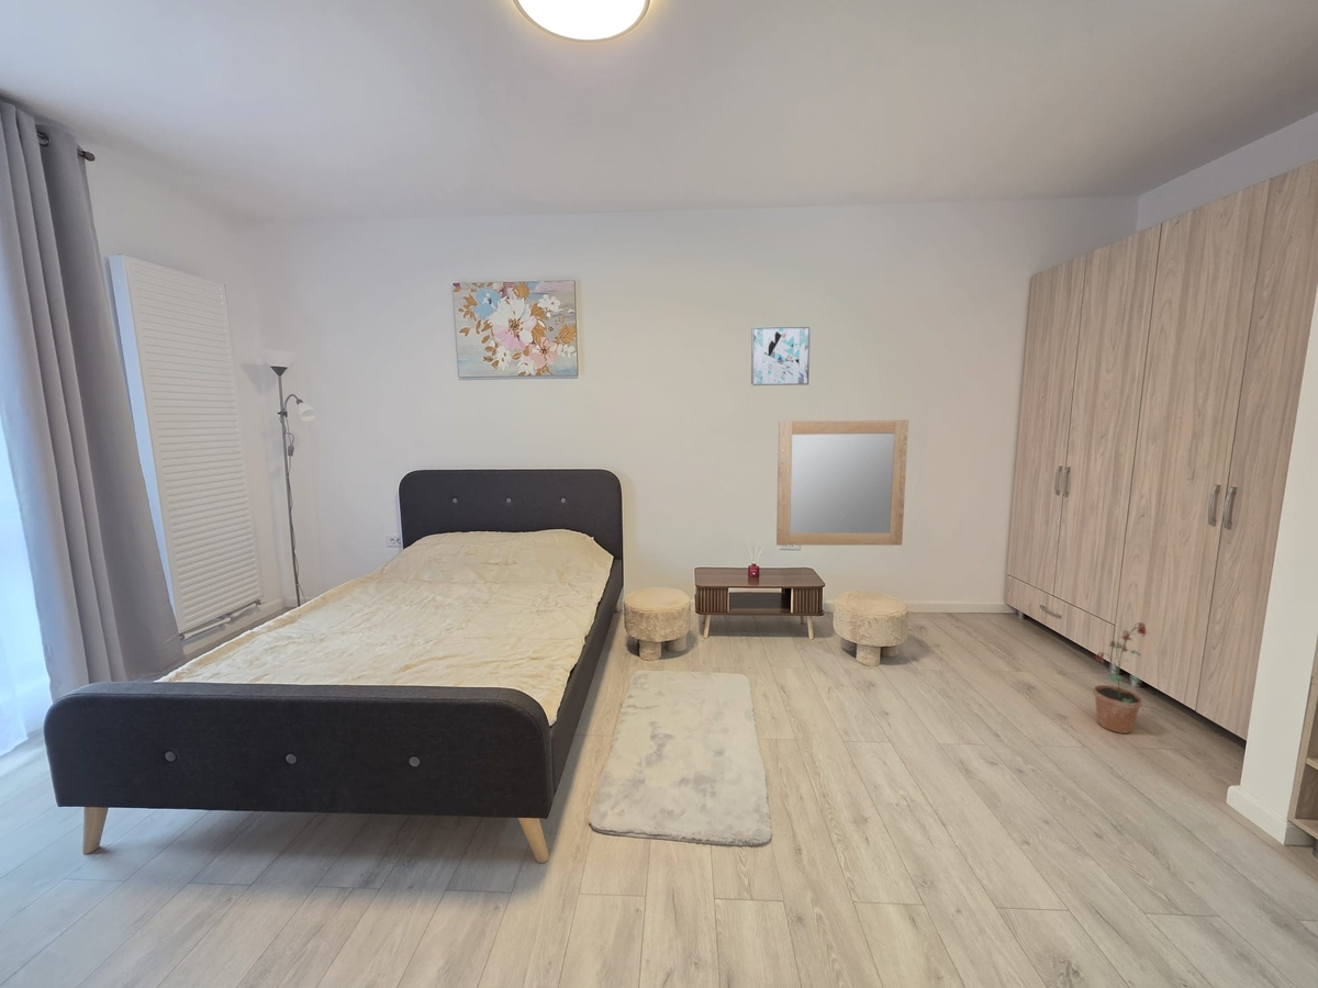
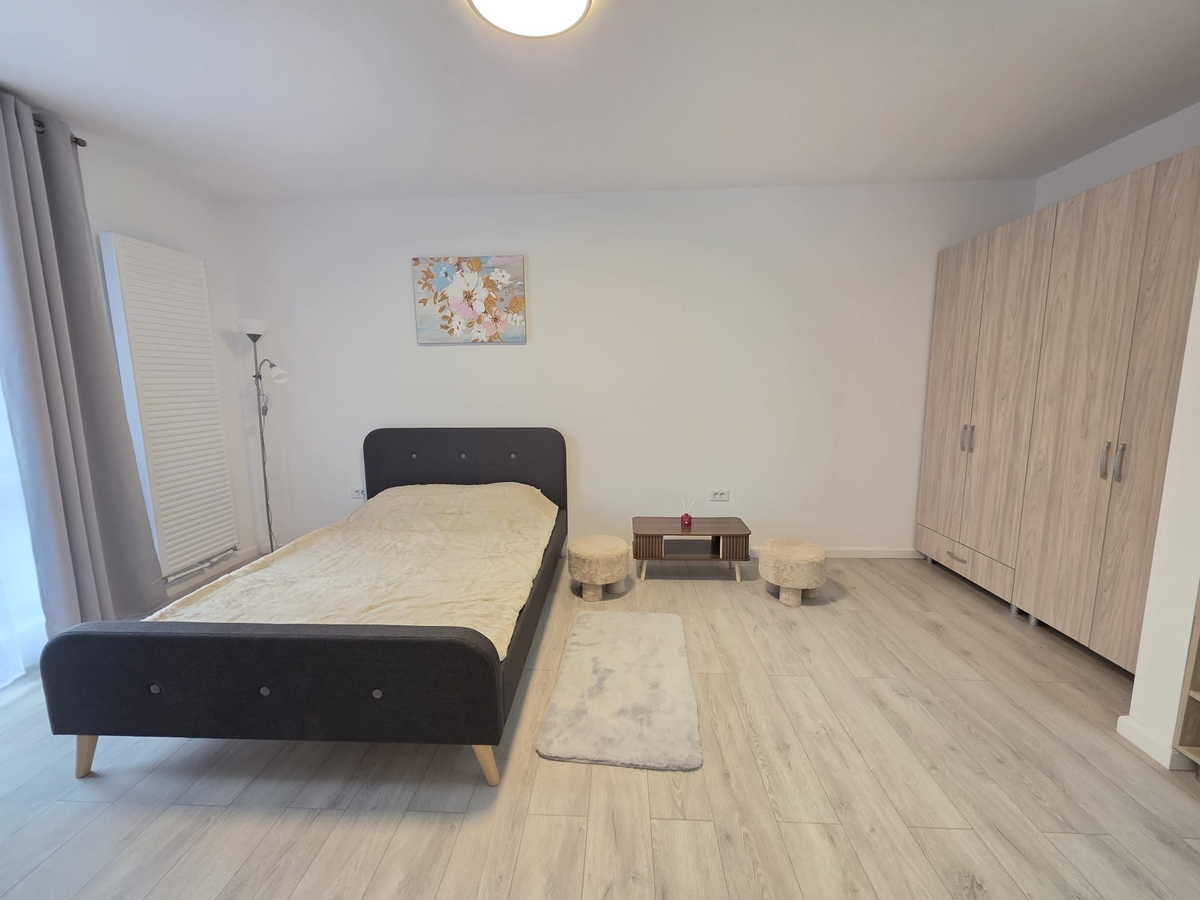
- wall art [750,325,812,386]
- home mirror [775,419,909,547]
- potted plant [1092,621,1150,734]
